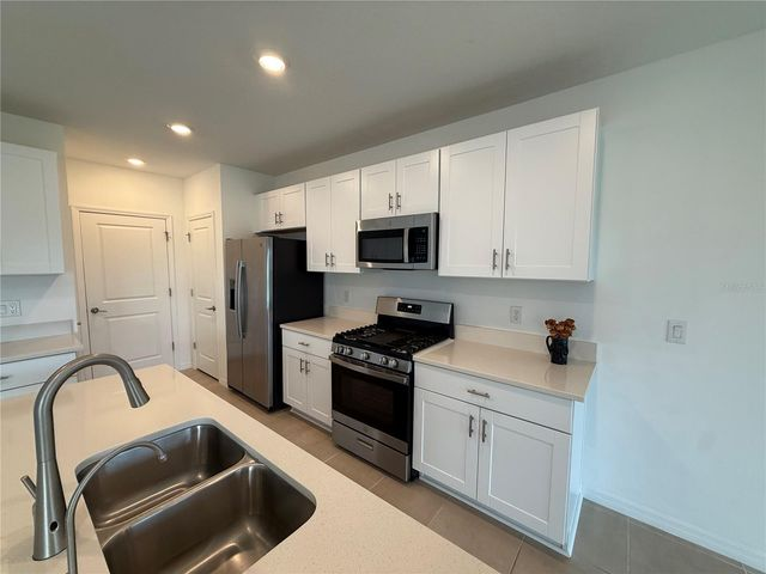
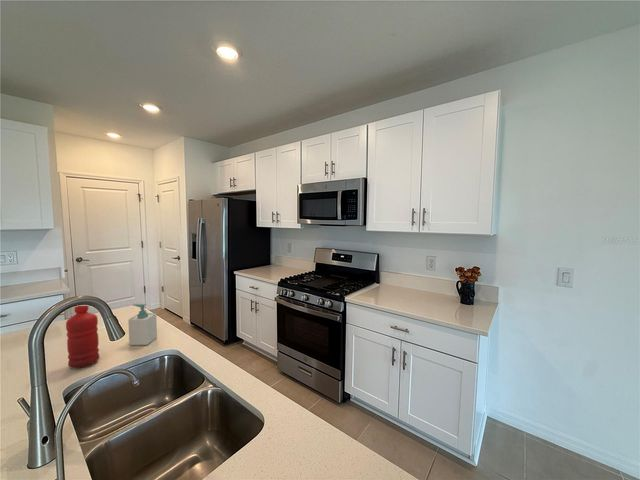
+ soap bottle [127,303,158,346]
+ water bottle [65,305,101,369]
